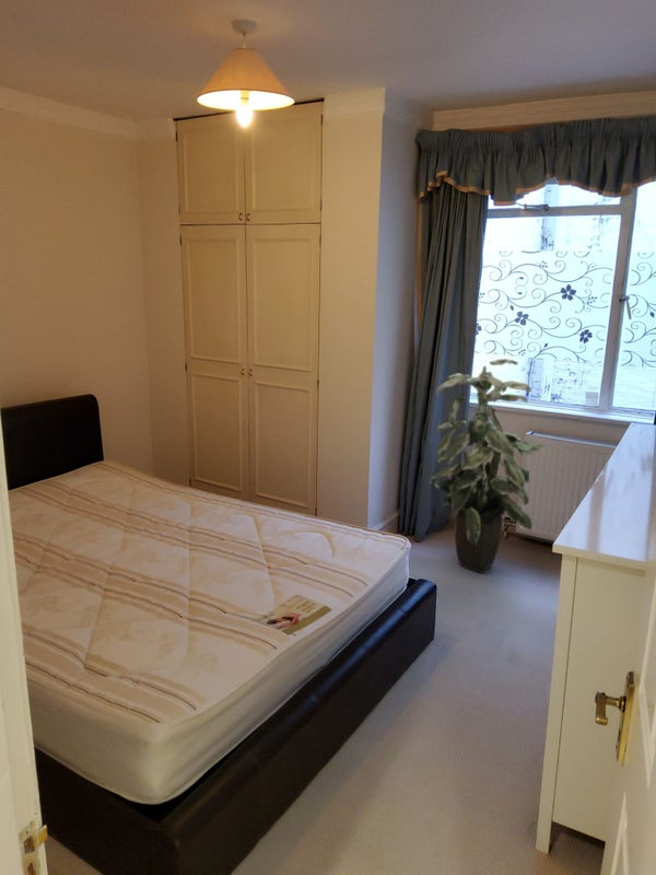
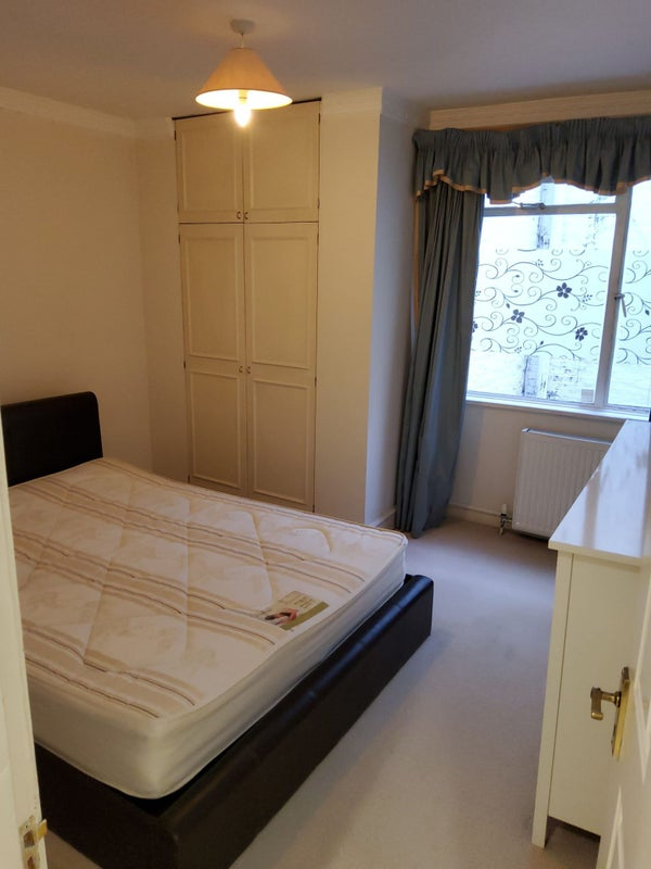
- indoor plant [427,358,544,574]
